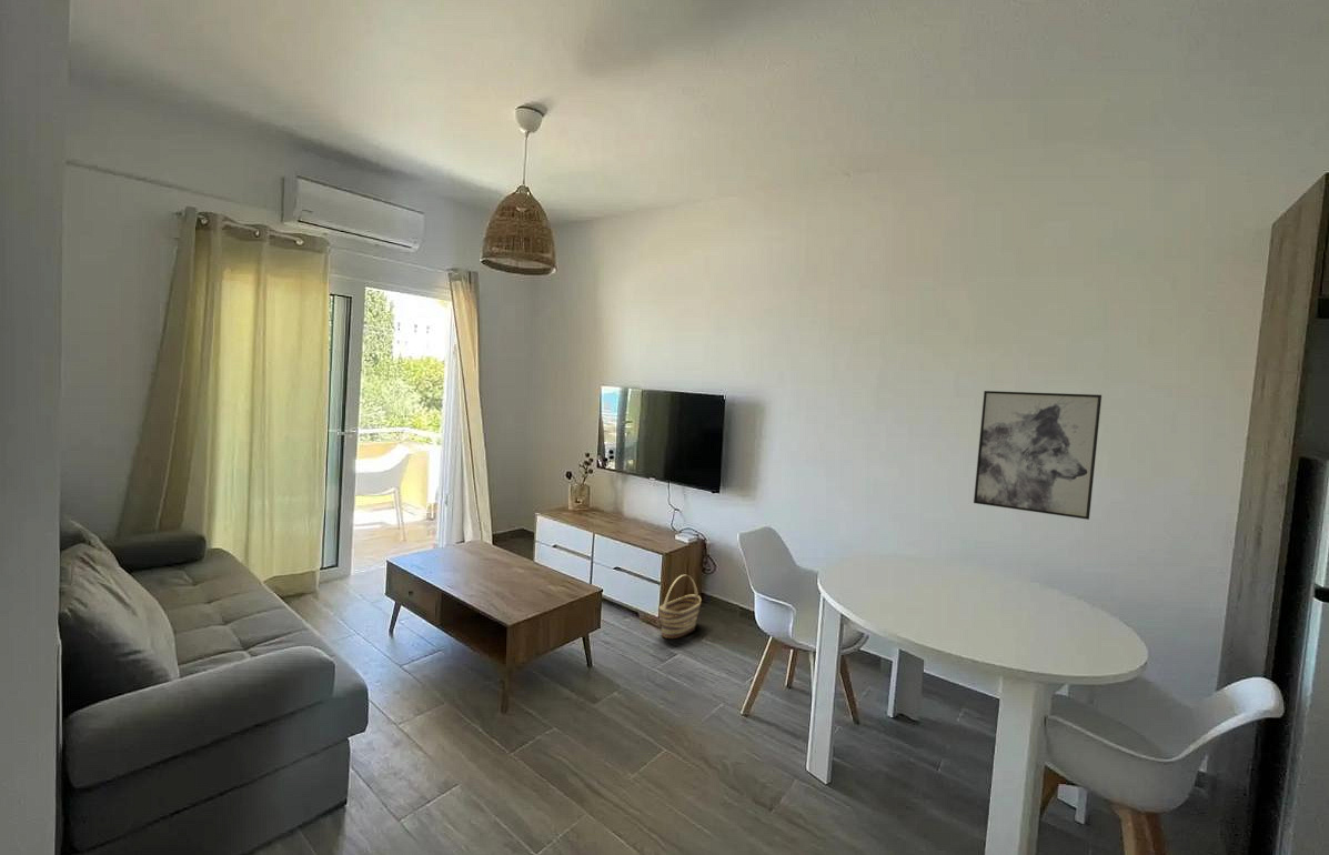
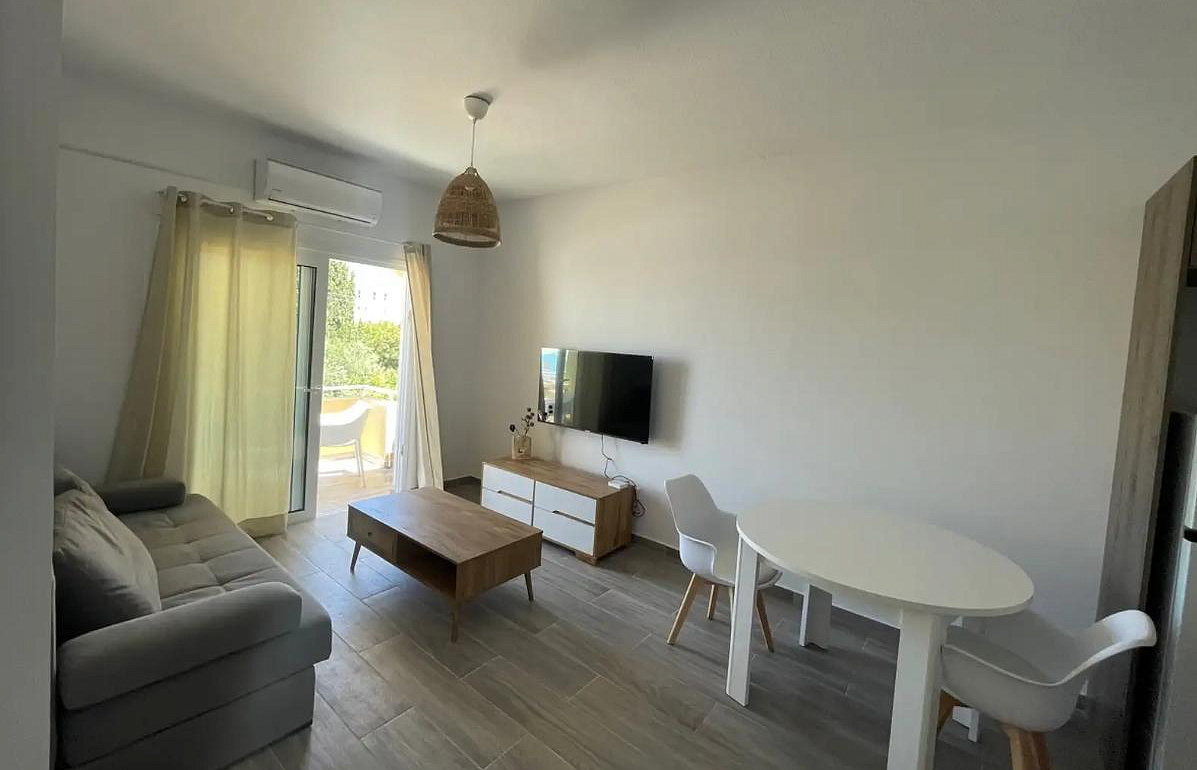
- wall art [973,390,1103,521]
- basket [658,574,702,640]
